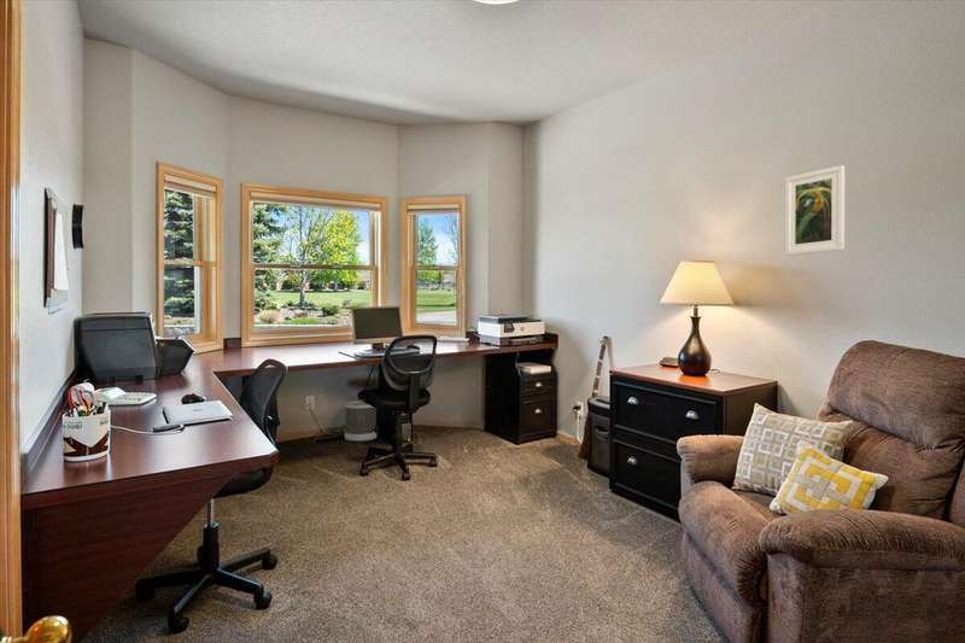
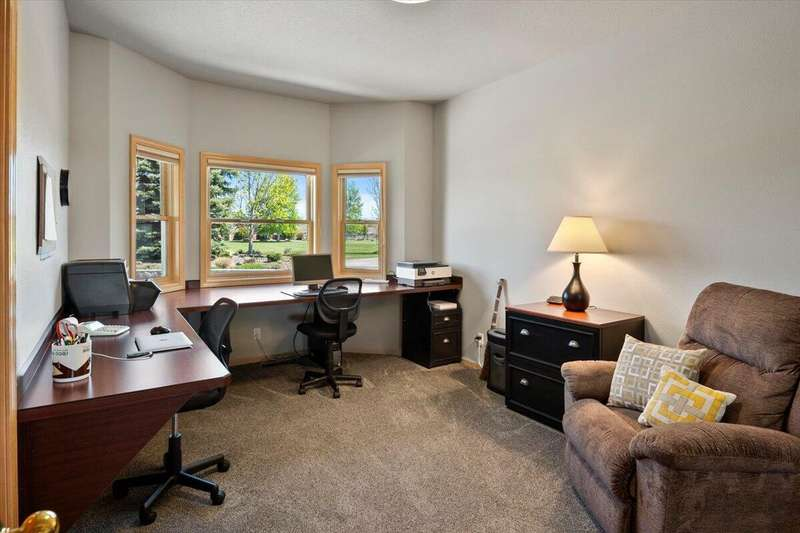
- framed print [784,164,846,257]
- wastebasket [344,399,378,443]
